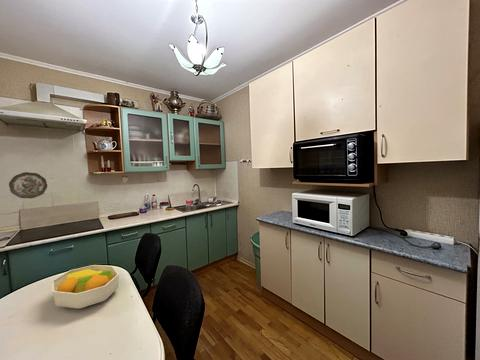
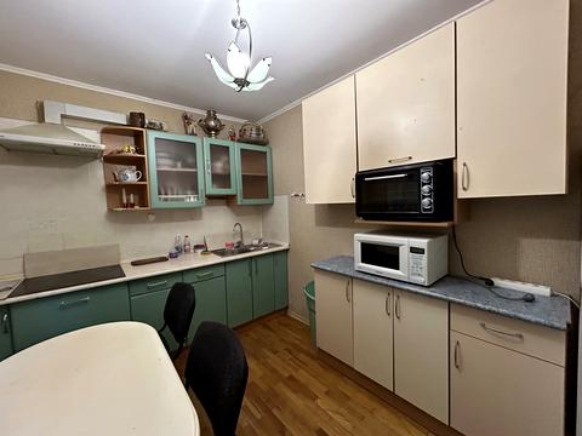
- fruit bowl [51,264,120,309]
- decorative plate [8,171,48,199]
